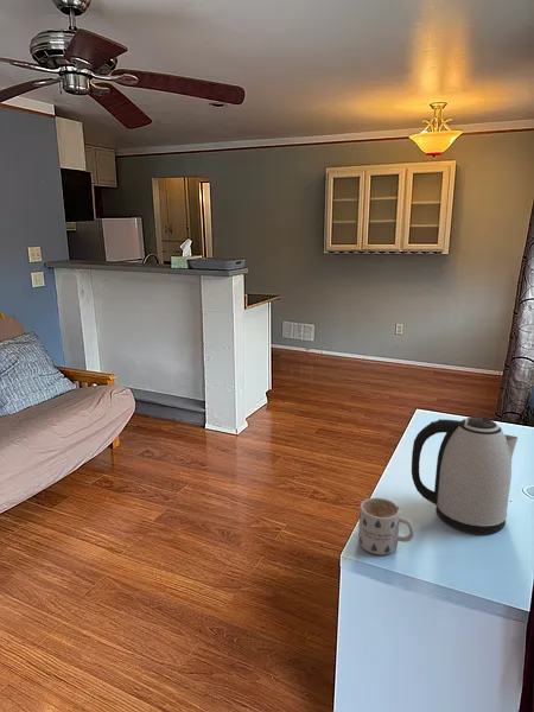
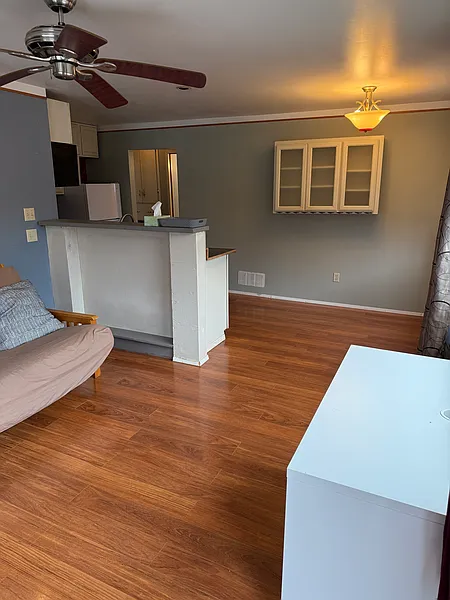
- mug [357,497,415,555]
- kettle [411,415,519,535]
